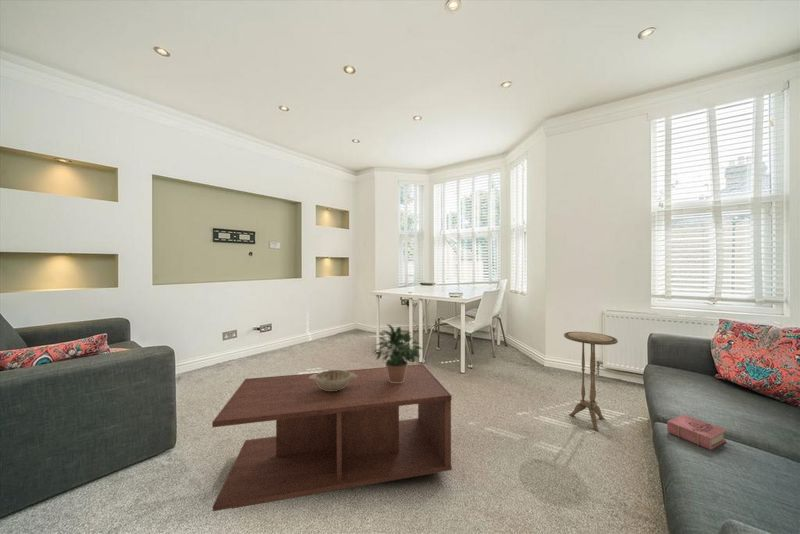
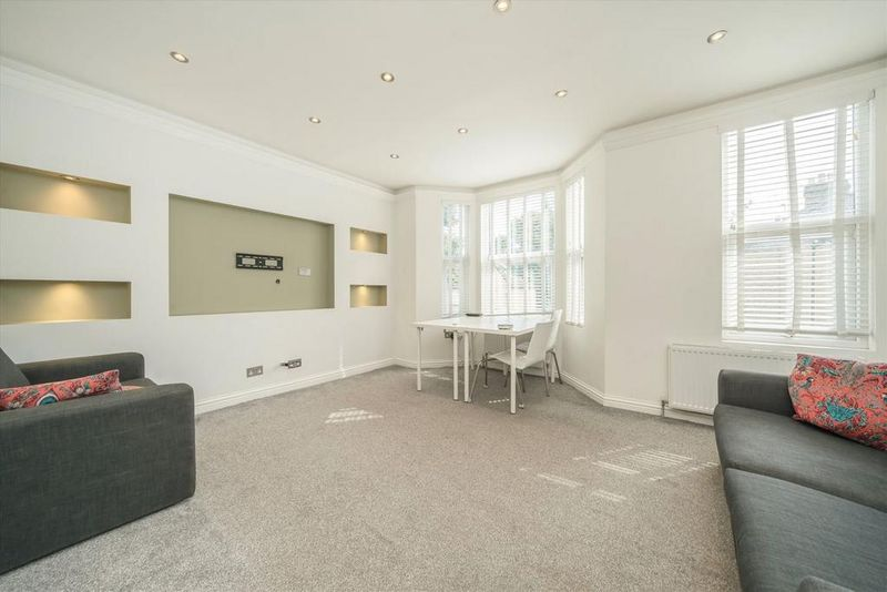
- side table [563,331,619,432]
- potted plant [370,323,424,383]
- coffee table [211,363,453,512]
- decorative bowl [309,369,357,391]
- book [666,414,727,451]
